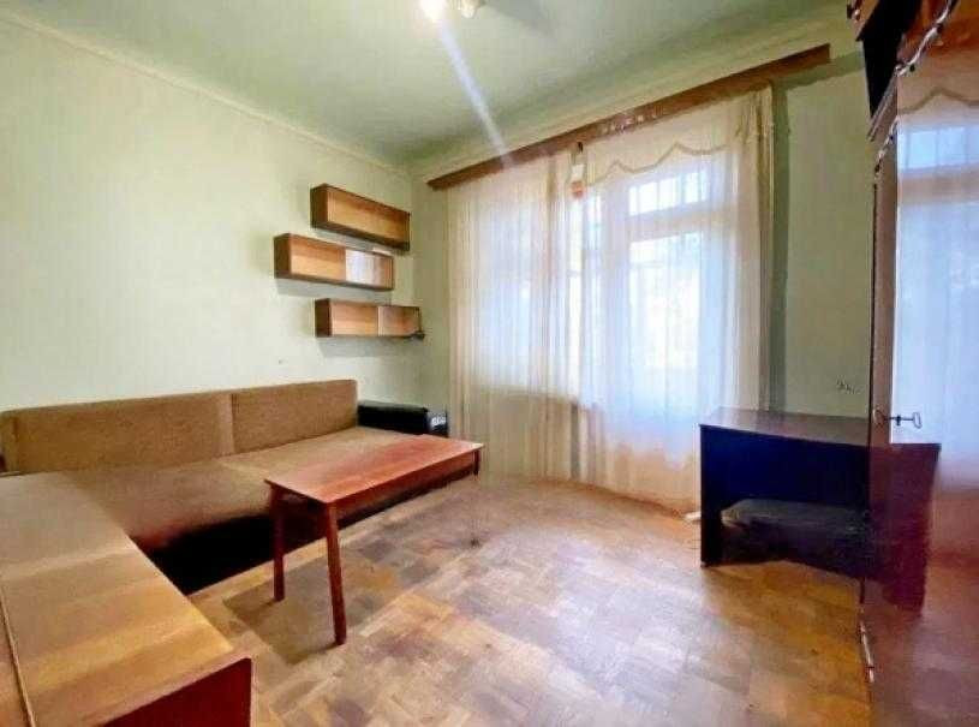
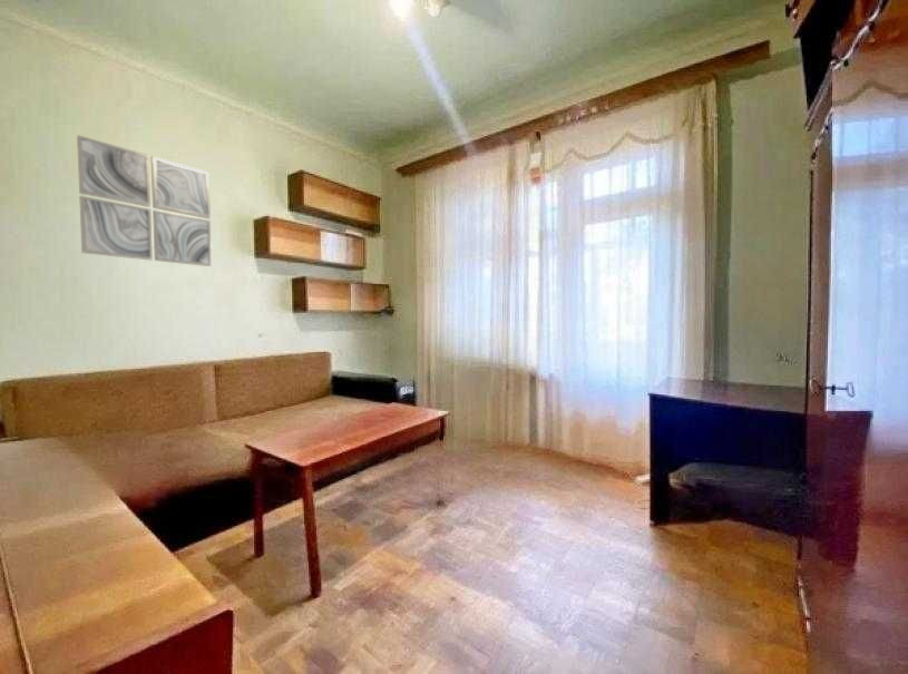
+ wall art [76,134,213,267]
